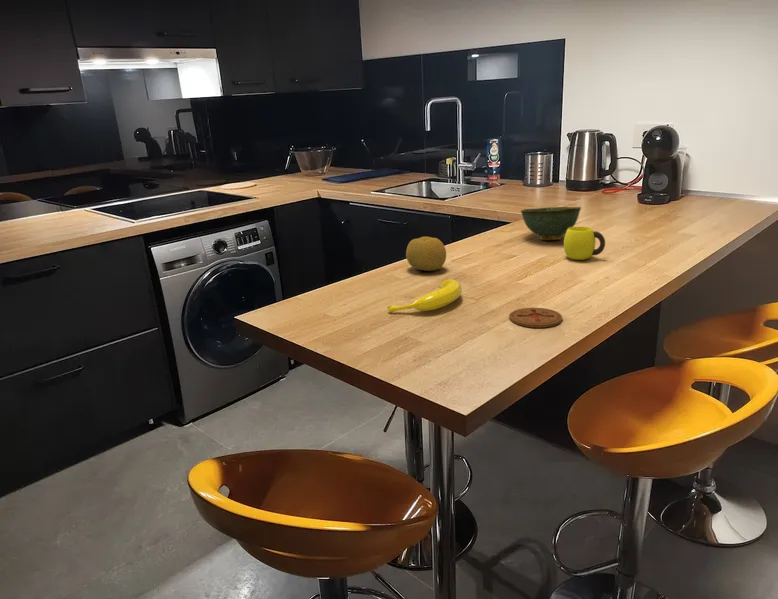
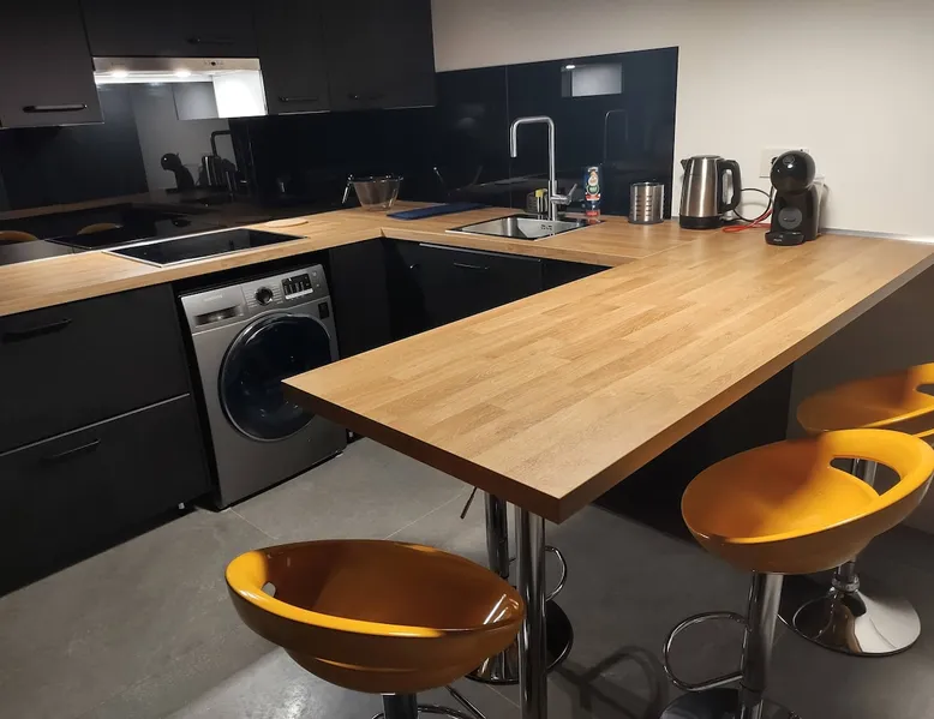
- banana [386,278,463,314]
- coaster [508,307,563,329]
- cup [563,226,606,261]
- bowl [520,206,582,241]
- fruit [405,236,447,272]
